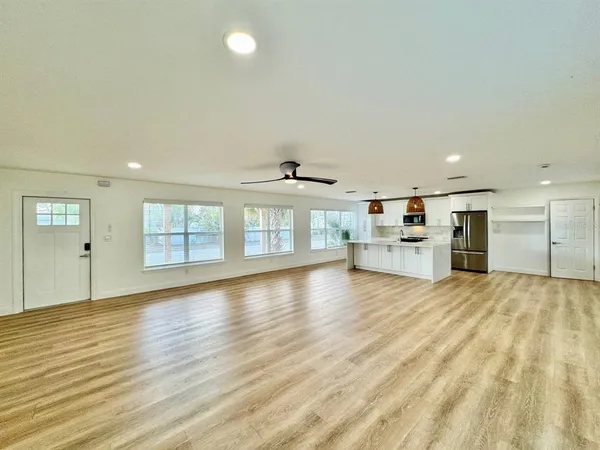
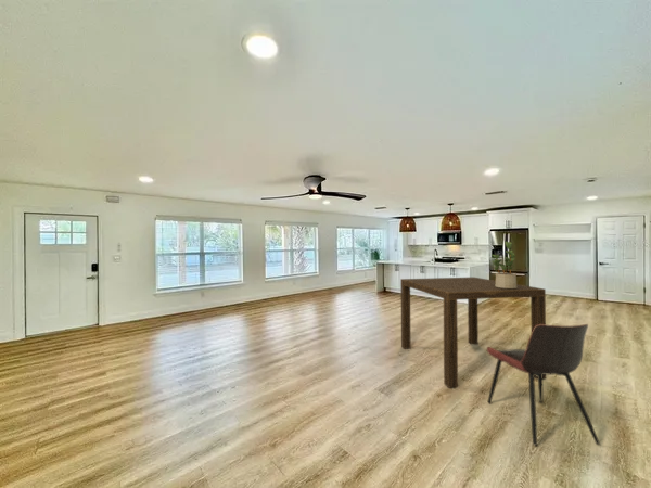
+ potted plant [487,241,518,288]
+ dining table [399,275,547,388]
+ dining chair [486,323,601,447]
